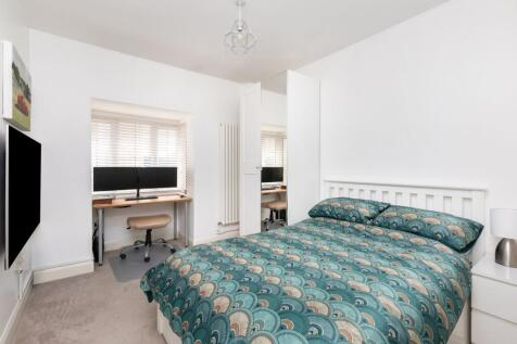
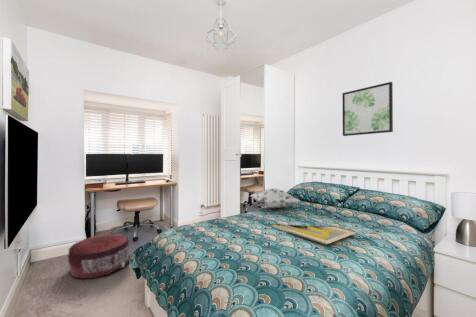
+ decorative pillow [249,187,302,209]
+ wall art [342,81,394,137]
+ pouf [66,232,131,280]
+ serving tray [270,223,357,246]
